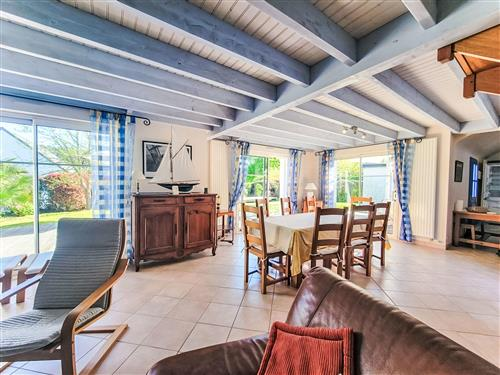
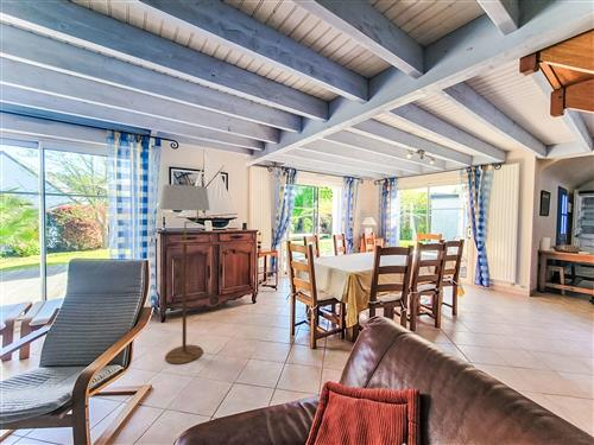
+ floor lamp [158,177,210,365]
